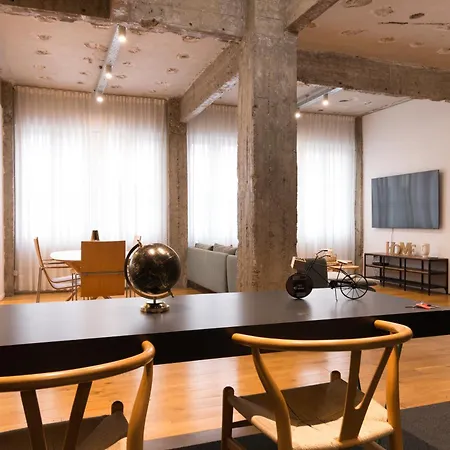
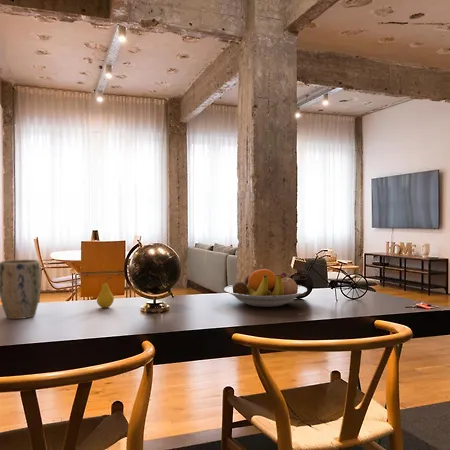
+ plant pot [0,259,41,320]
+ fruit bowl [223,268,308,308]
+ fruit [96,276,115,309]
